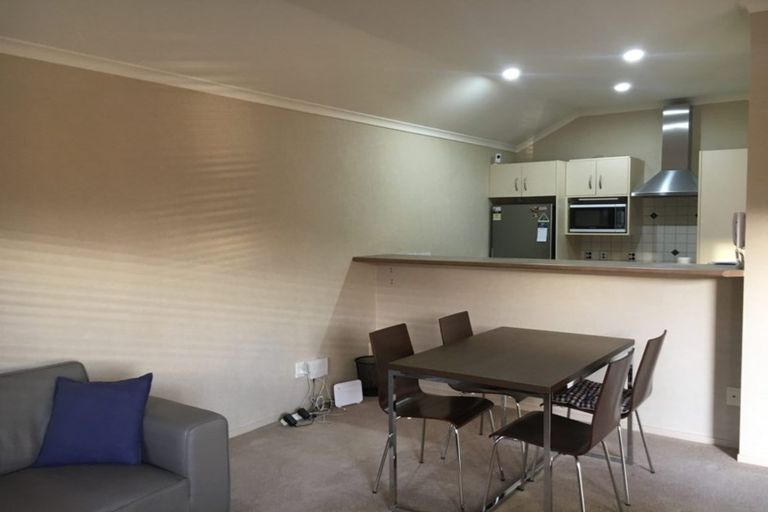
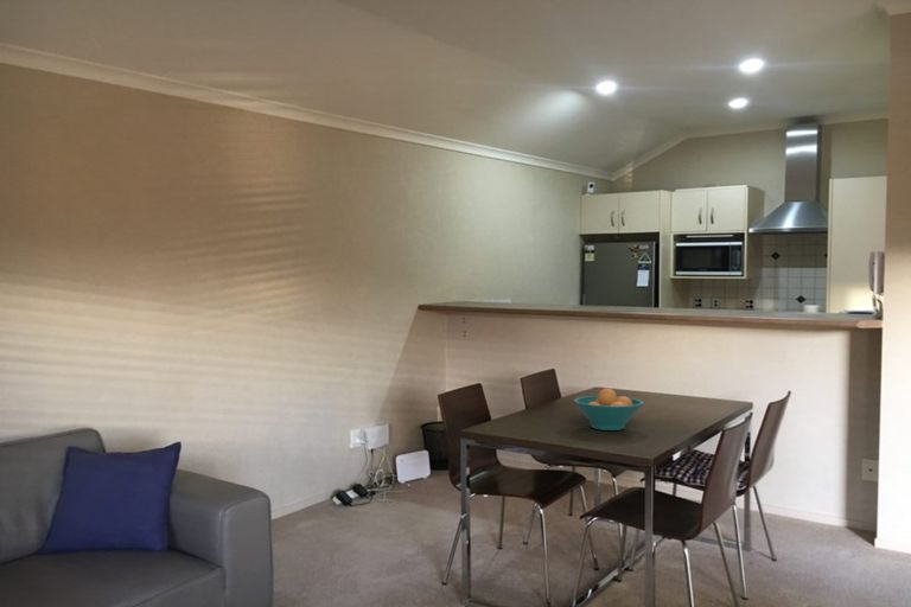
+ fruit bowl [573,388,644,432]
